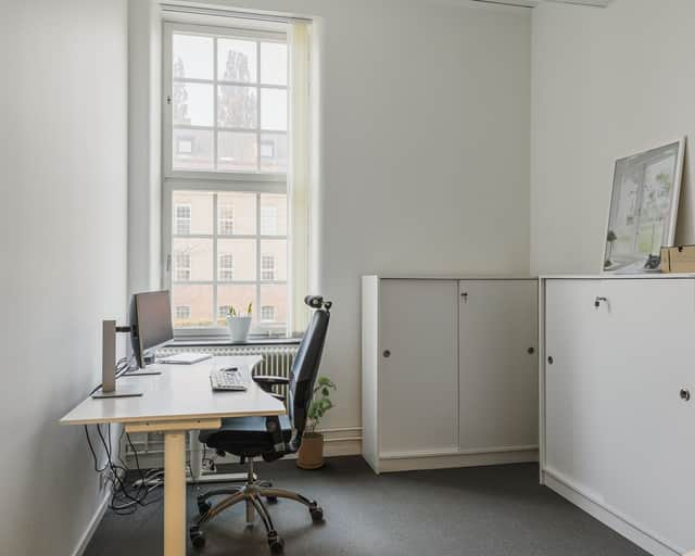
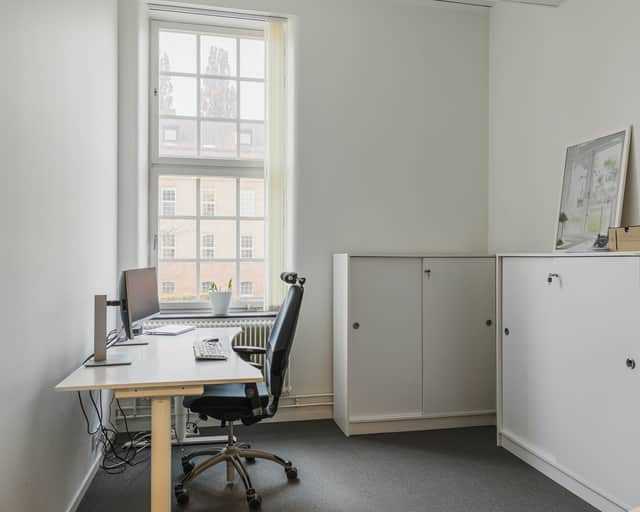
- house plant [295,376,337,470]
